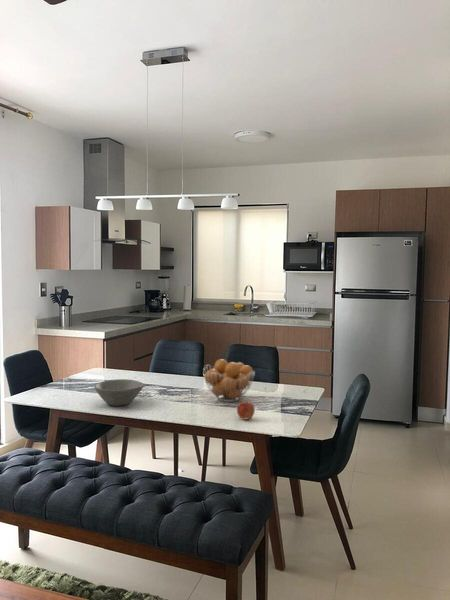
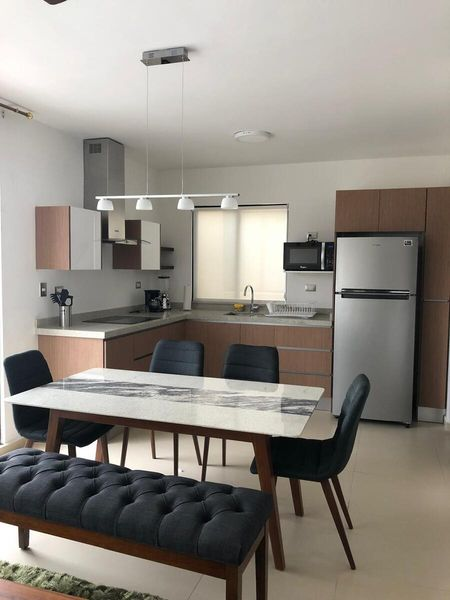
- apple [236,400,256,421]
- bowl [93,378,145,407]
- fruit basket [202,358,256,403]
